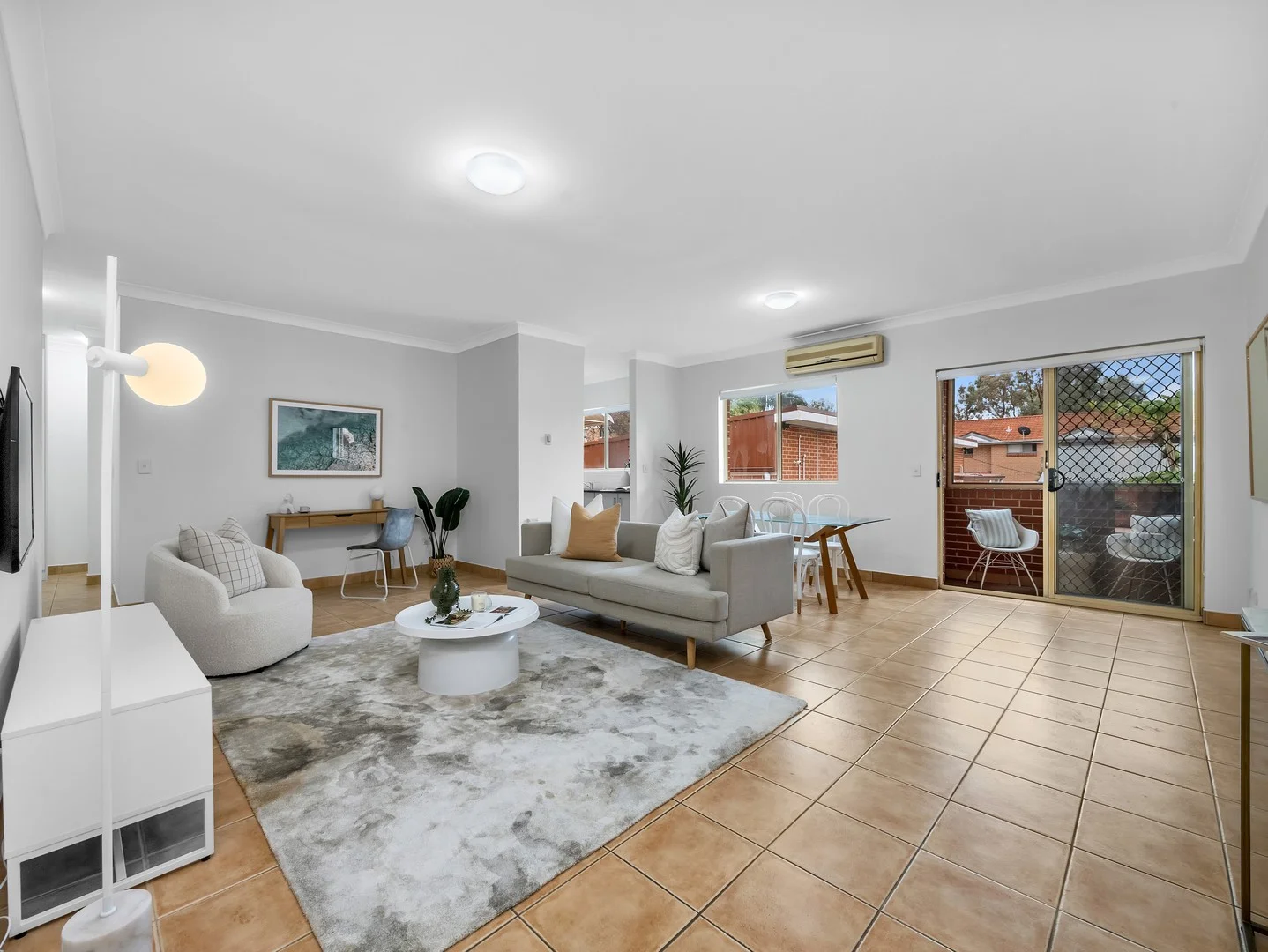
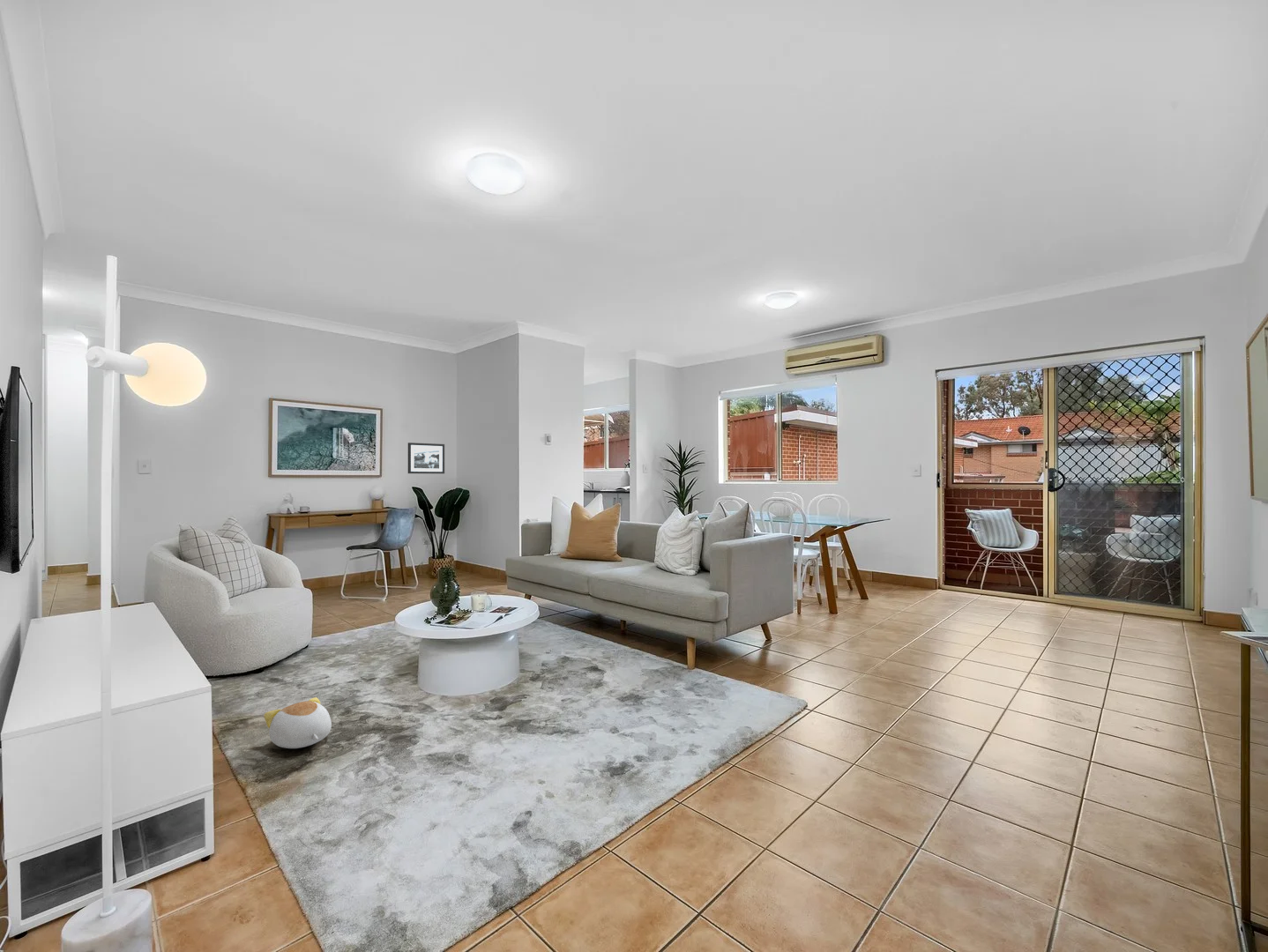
+ picture frame [407,442,445,474]
+ plush toy [263,696,332,749]
